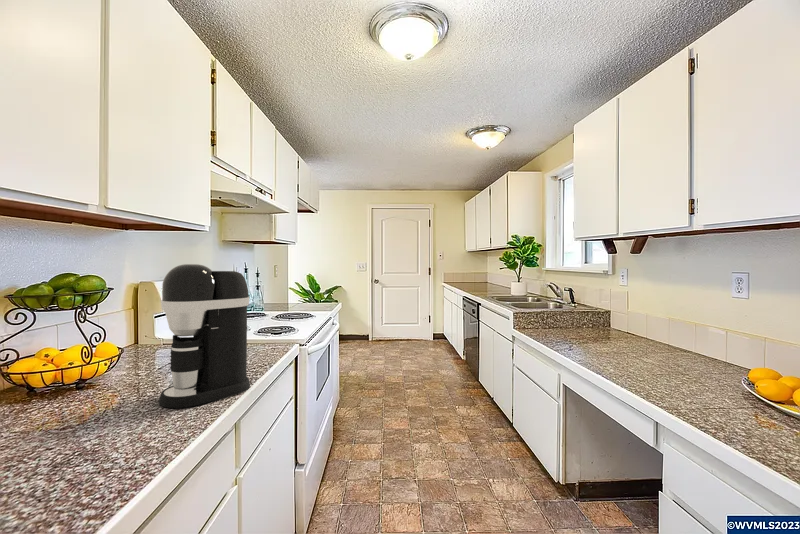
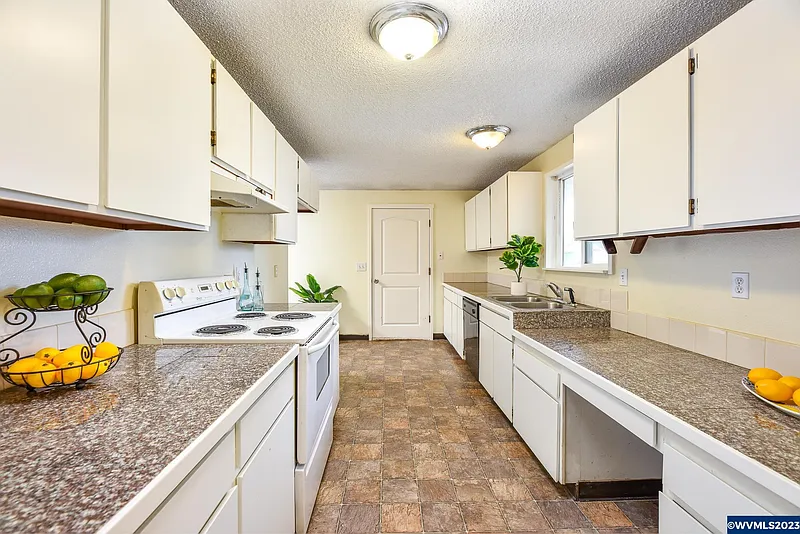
- coffee maker [158,263,251,409]
